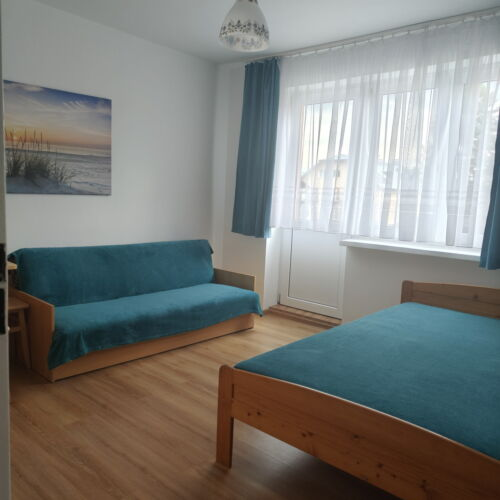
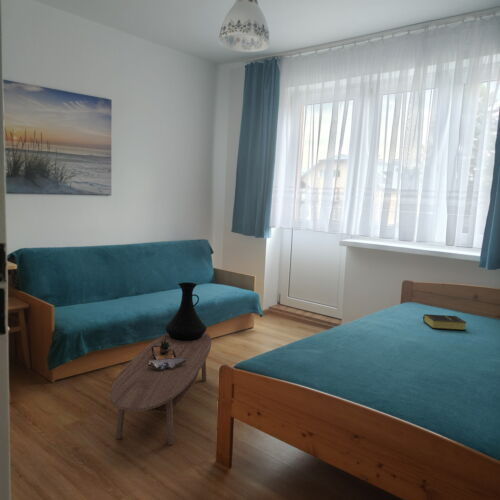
+ coffee table [109,331,212,446]
+ decorative bowl [148,339,186,371]
+ book [420,313,468,331]
+ vase [164,282,208,341]
